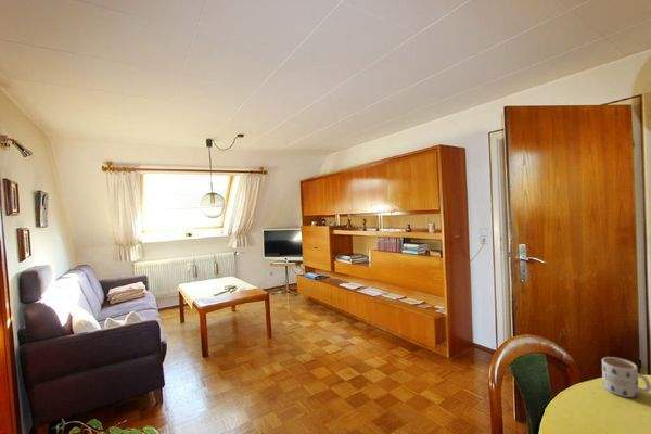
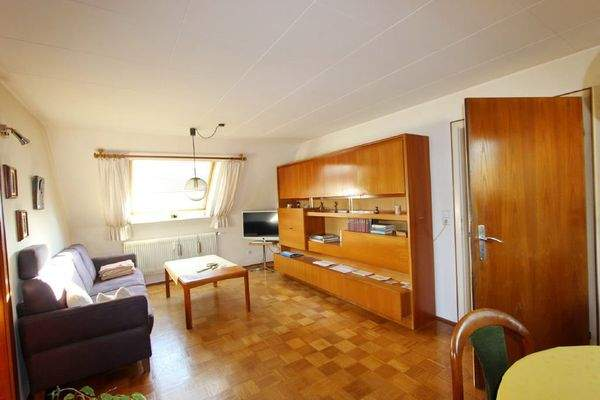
- mug [601,356,651,398]
